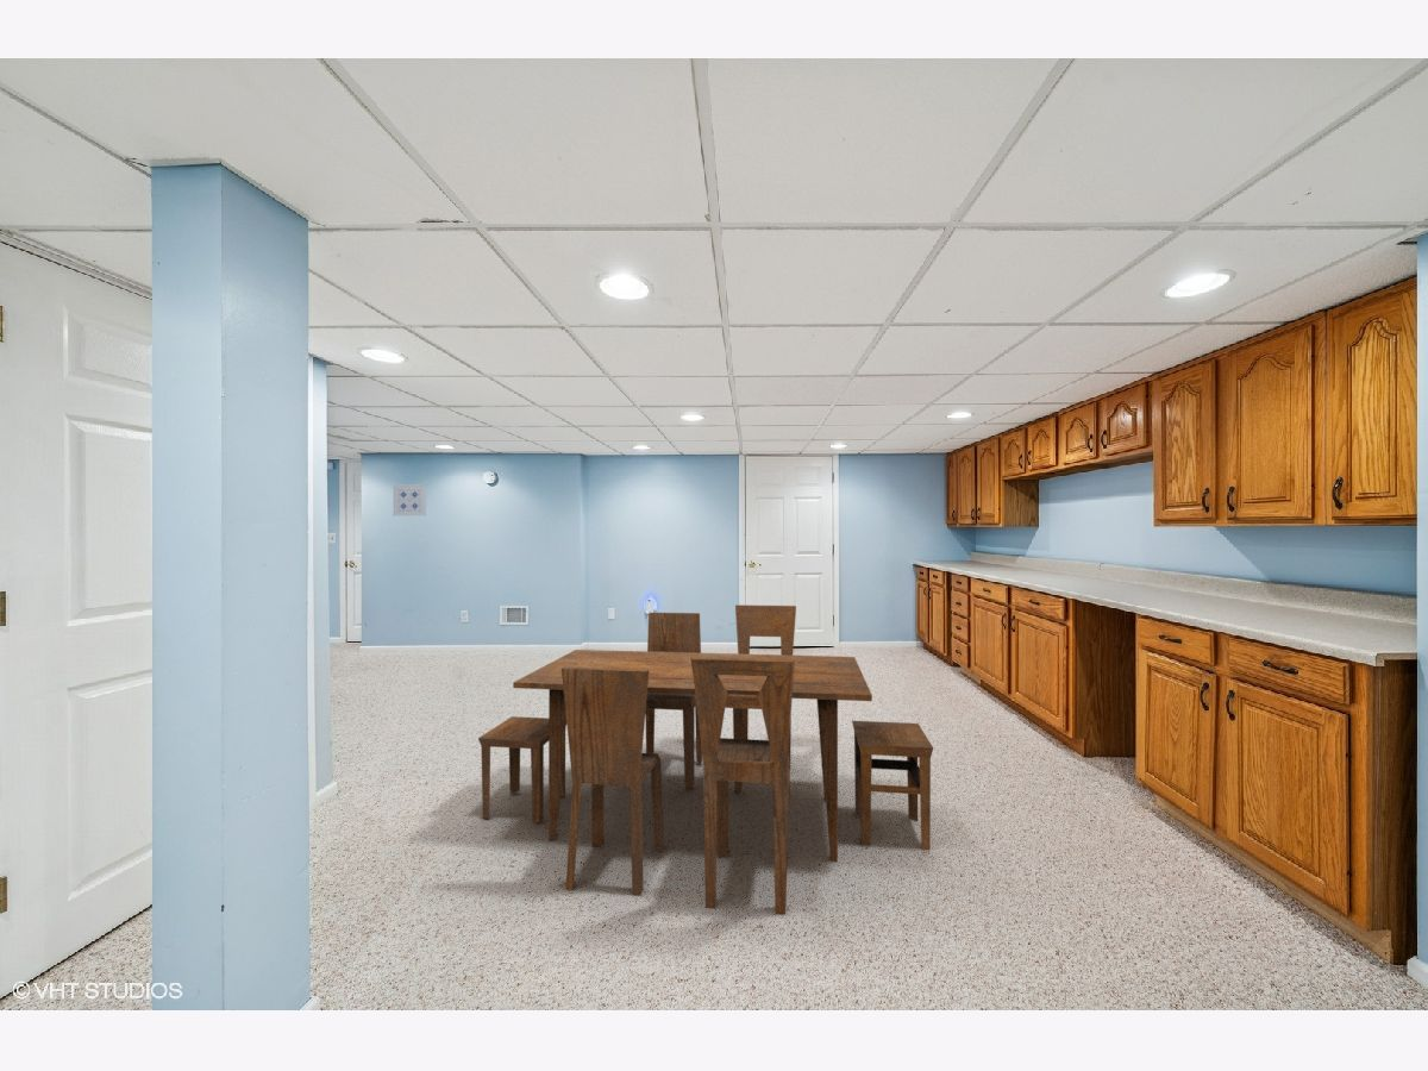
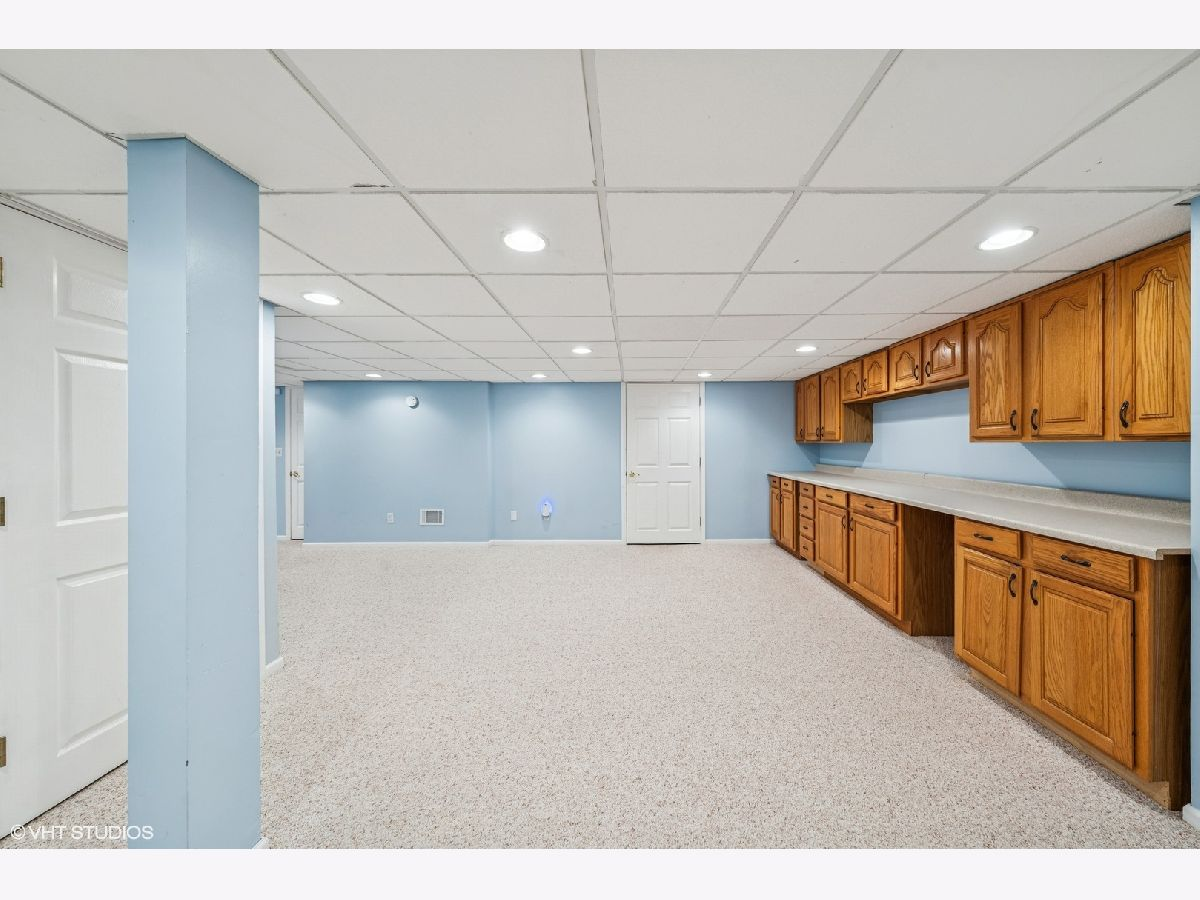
- dining table [477,603,934,916]
- wall art [392,483,427,516]
